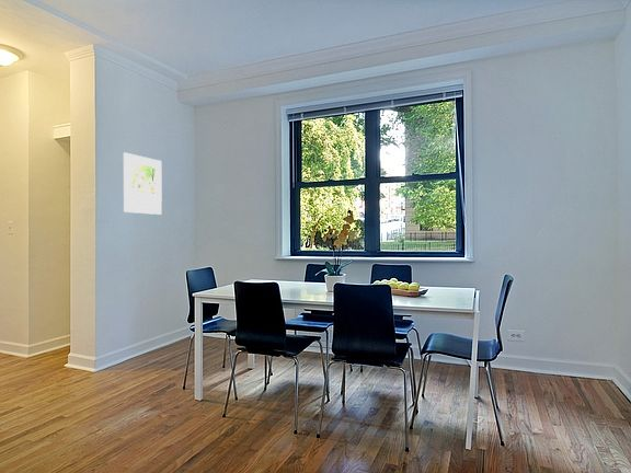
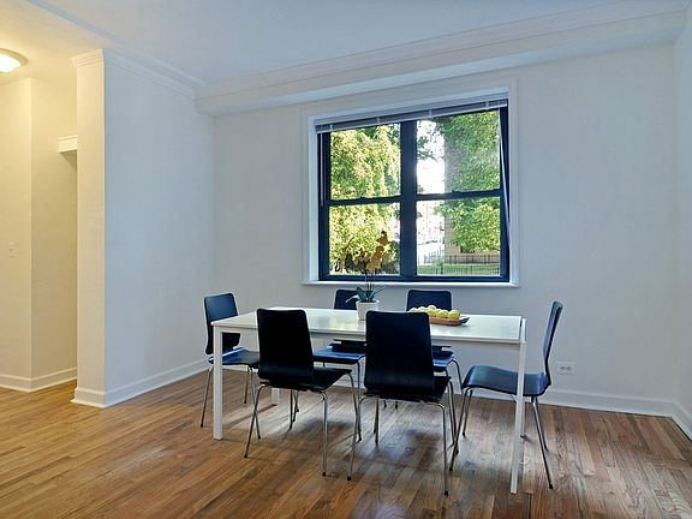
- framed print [123,151,163,216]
